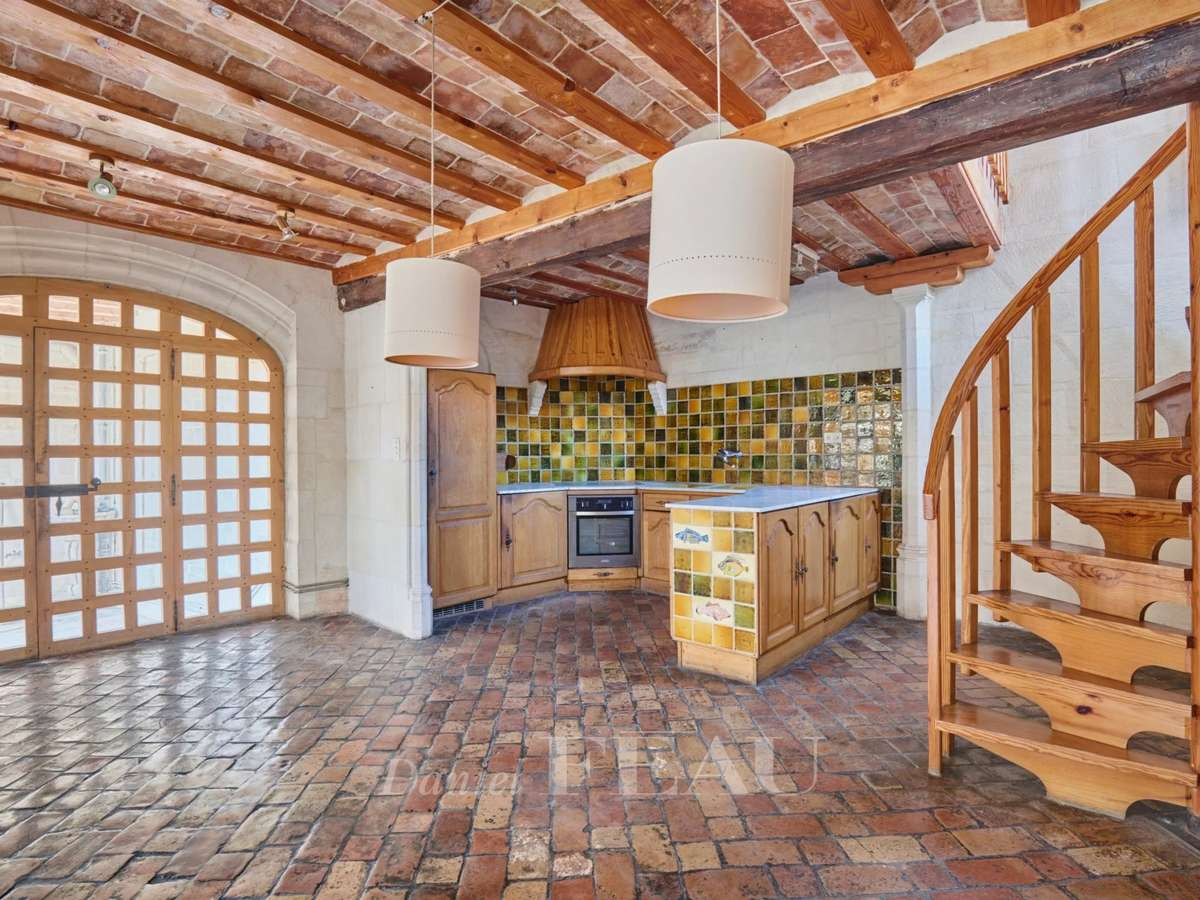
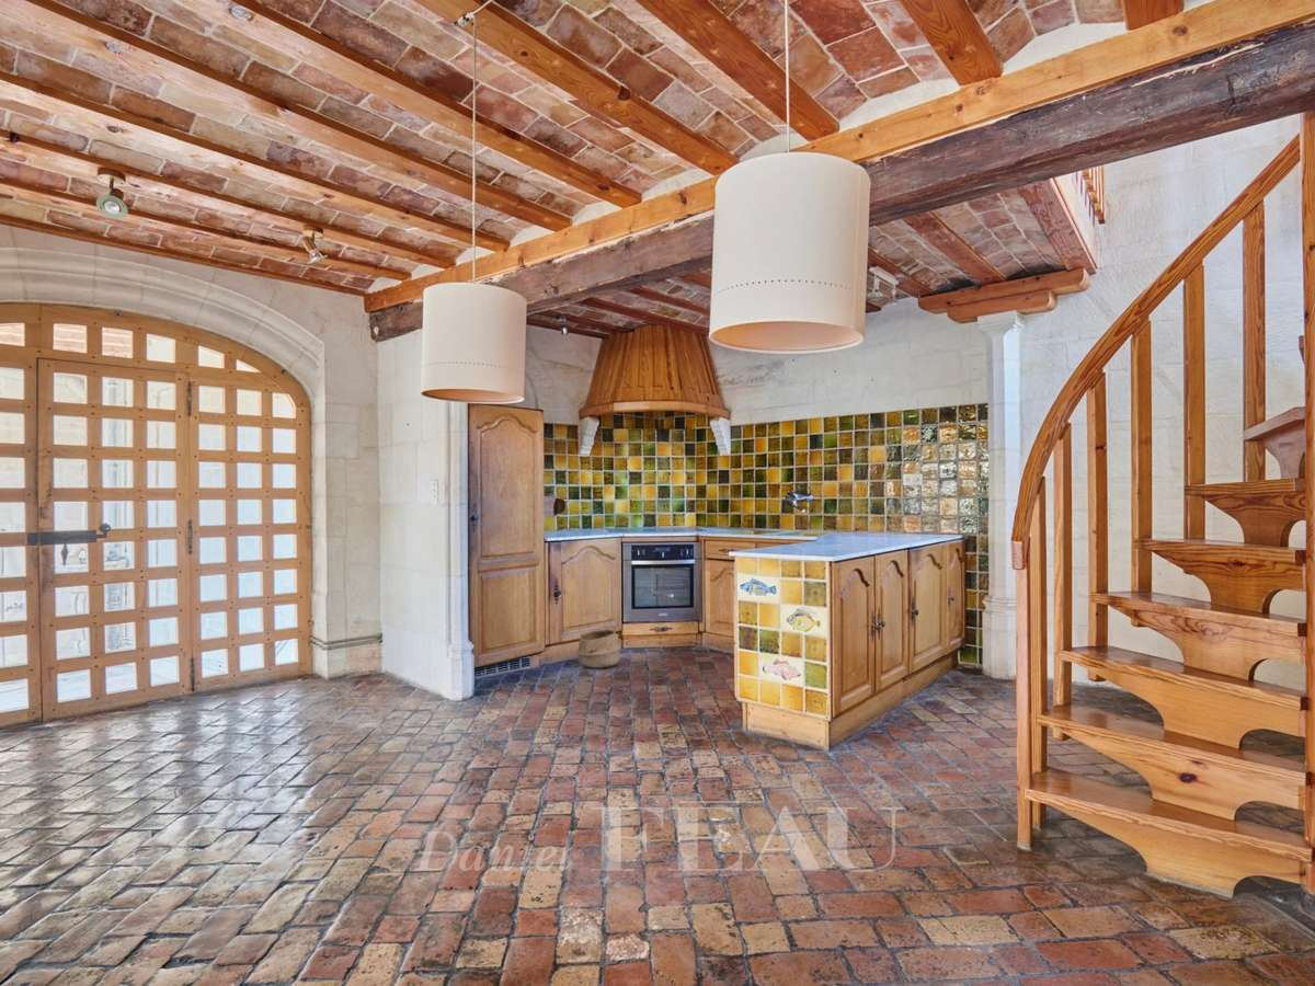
+ woven basket [574,623,622,669]
